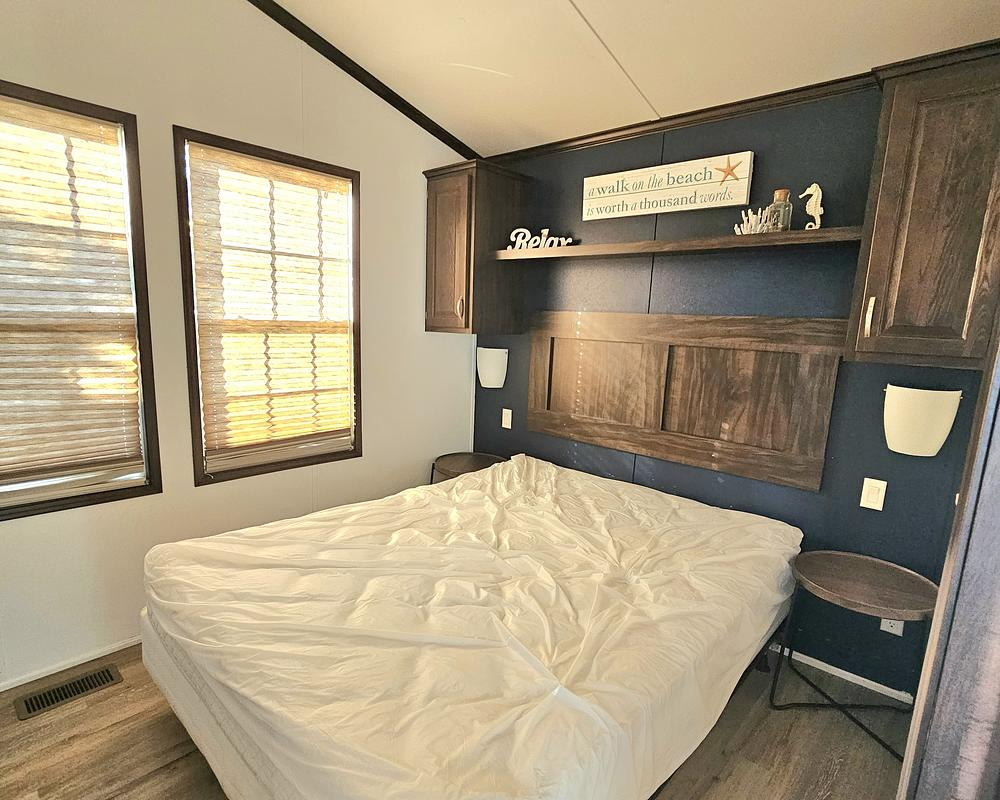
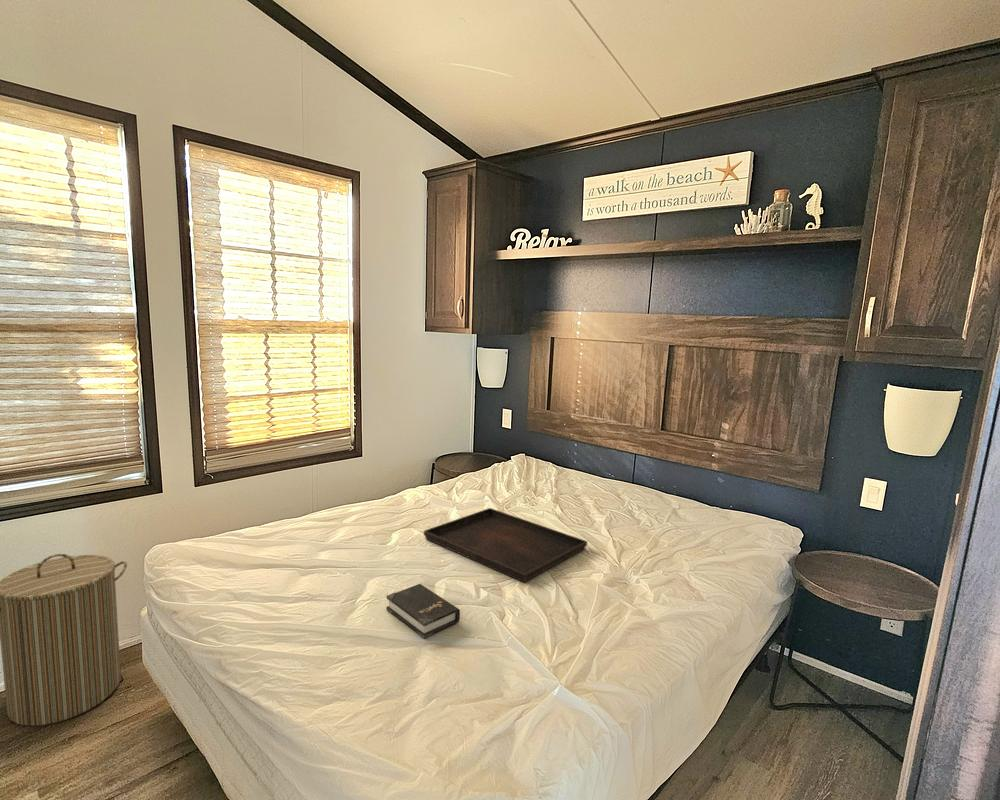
+ hardback book [385,583,461,640]
+ laundry hamper [0,553,128,727]
+ serving tray [423,507,588,583]
